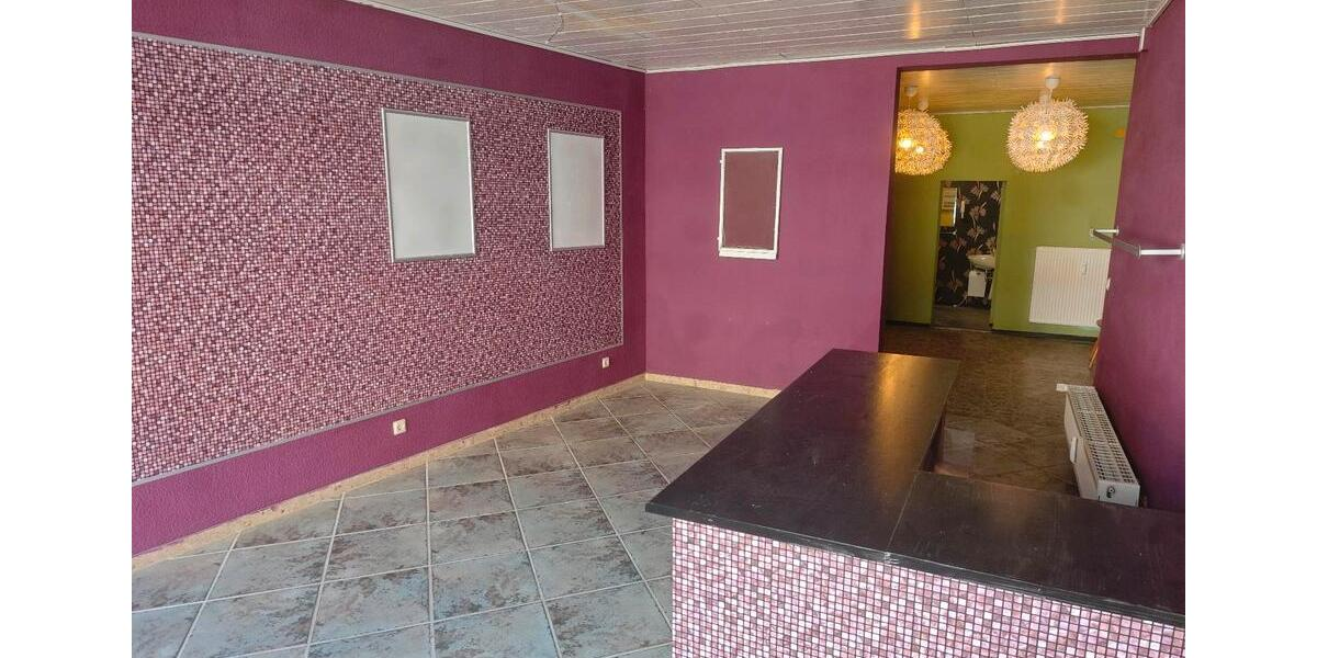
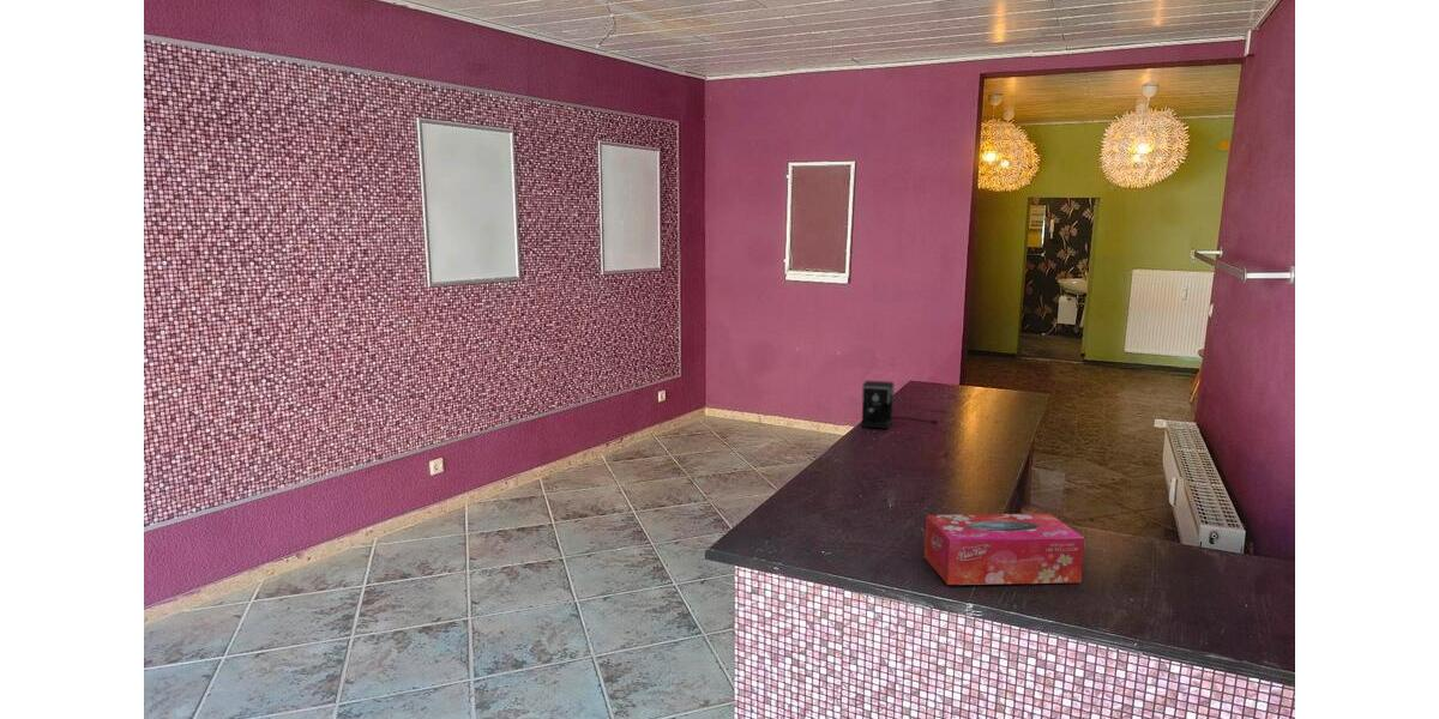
+ tissue box [923,513,1085,586]
+ coffee maker [860,380,939,430]
